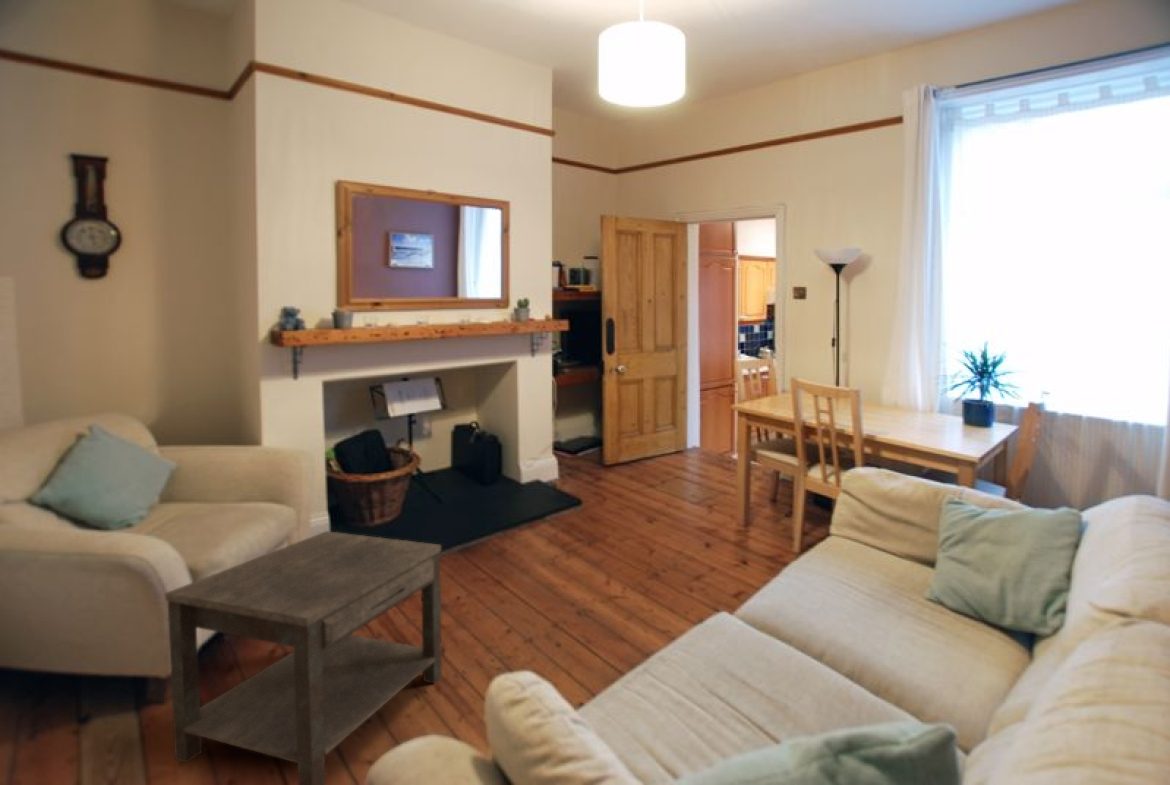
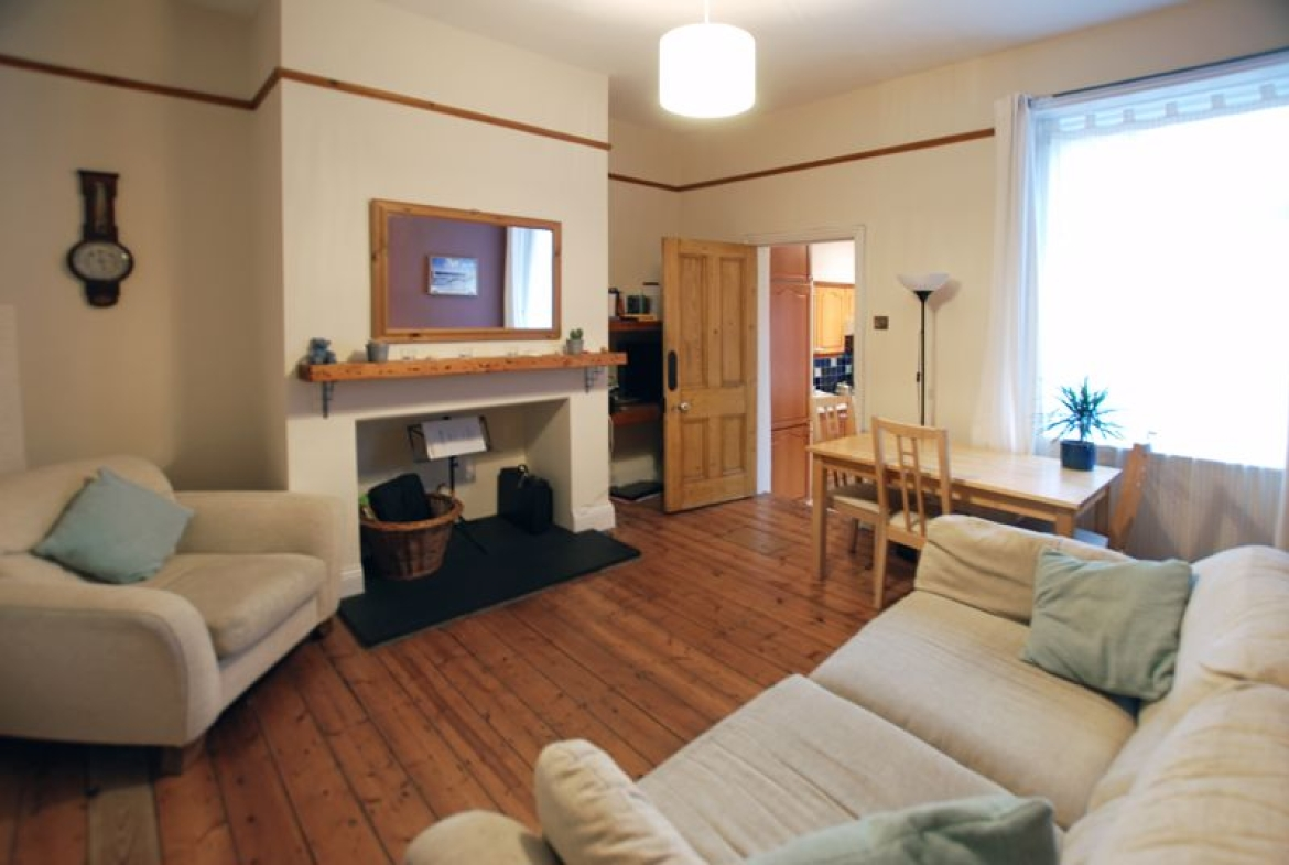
- side table [164,530,443,785]
